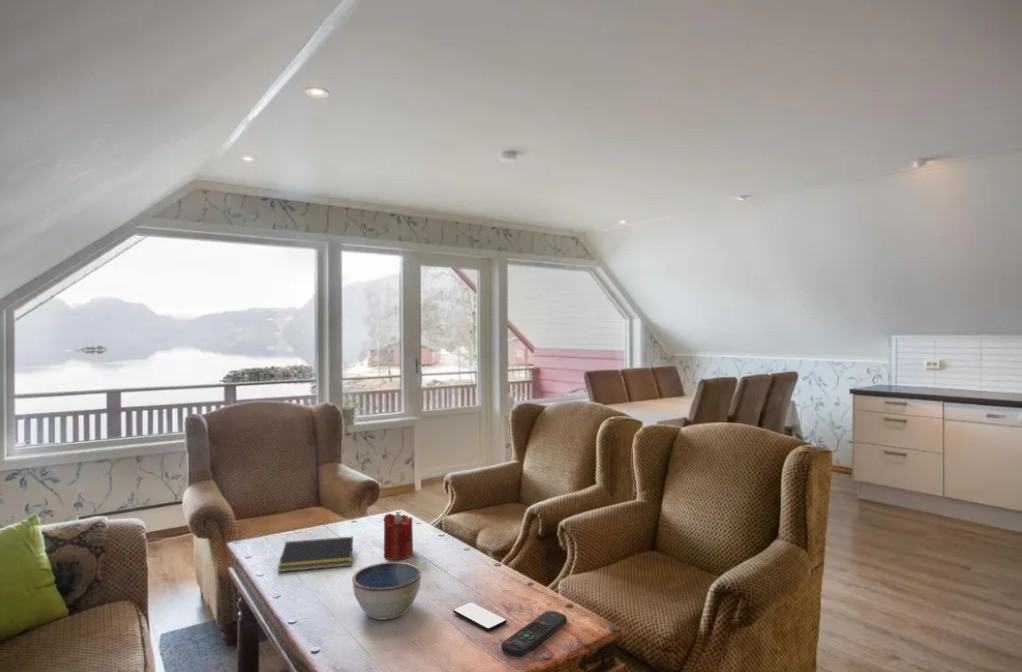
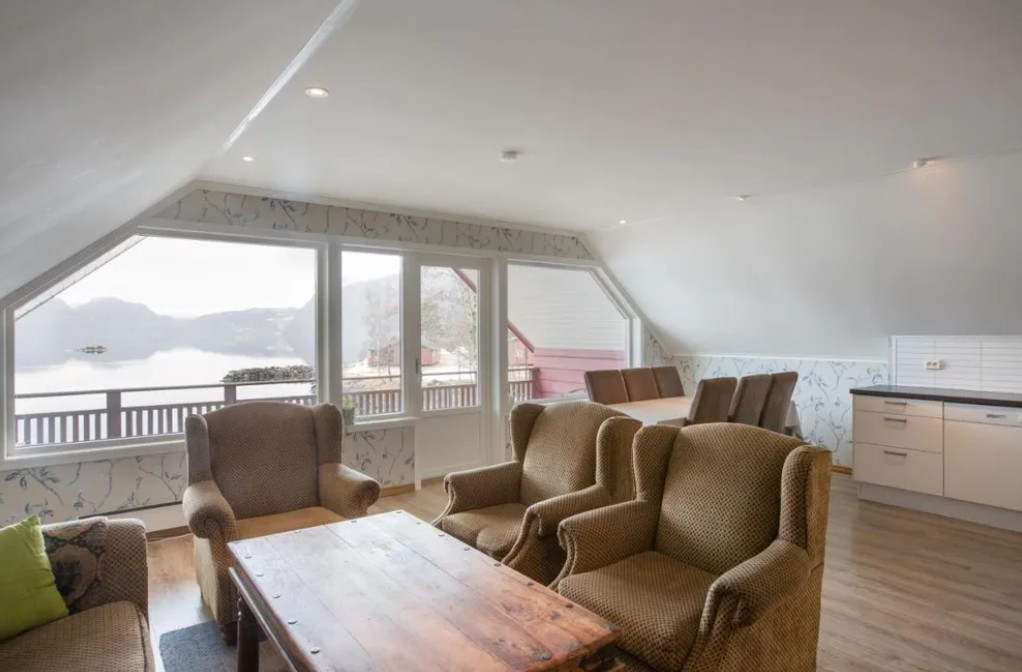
- remote control [500,610,568,658]
- bowl [351,561,422,620]
- smartphone [452,601,508,632]
- candle [382,511,414,561]
- notepad [277,536,354,573]
